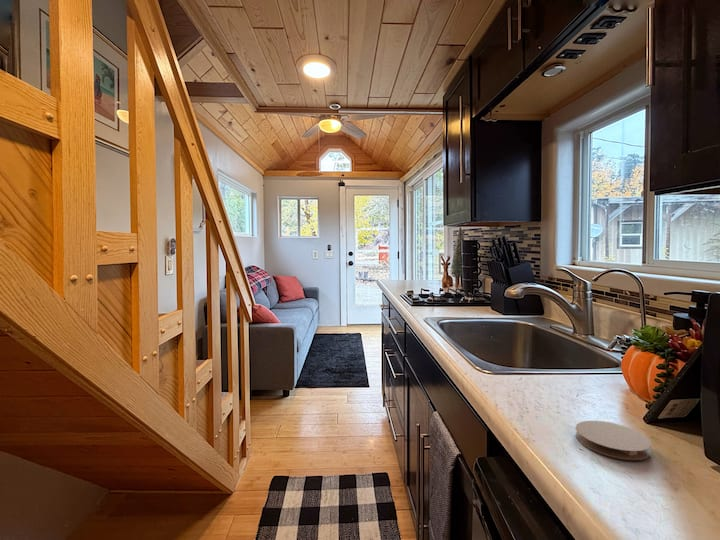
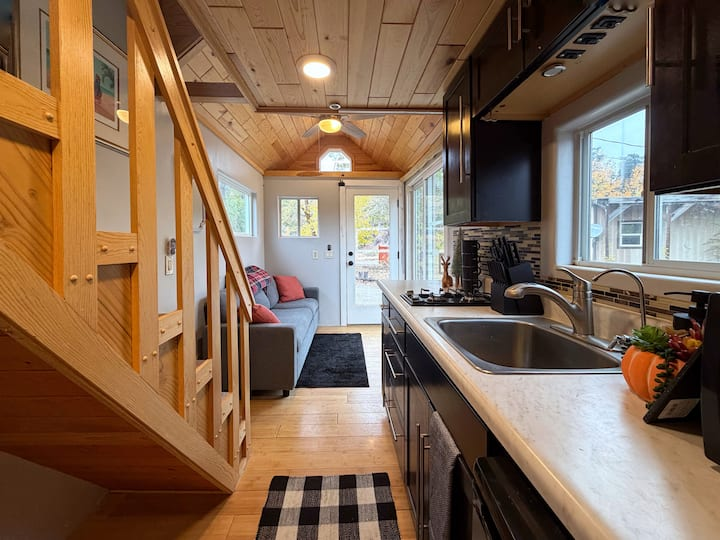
- coaster [574,420,652,461]
